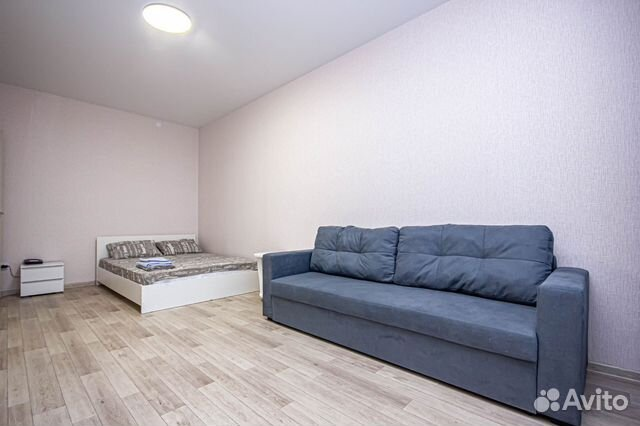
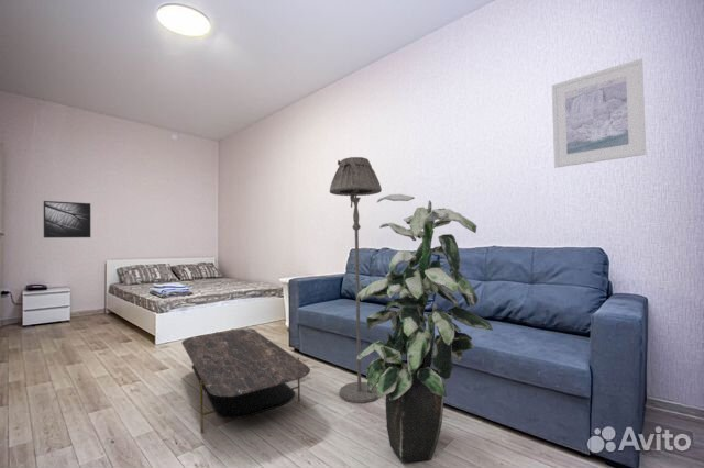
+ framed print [43,200,91,238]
+ floor lamp [329,156,383,404]
+ indoor plant [355,193,494,463]
+ coffee table [180,327,311,434]
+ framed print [551,57,647,169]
